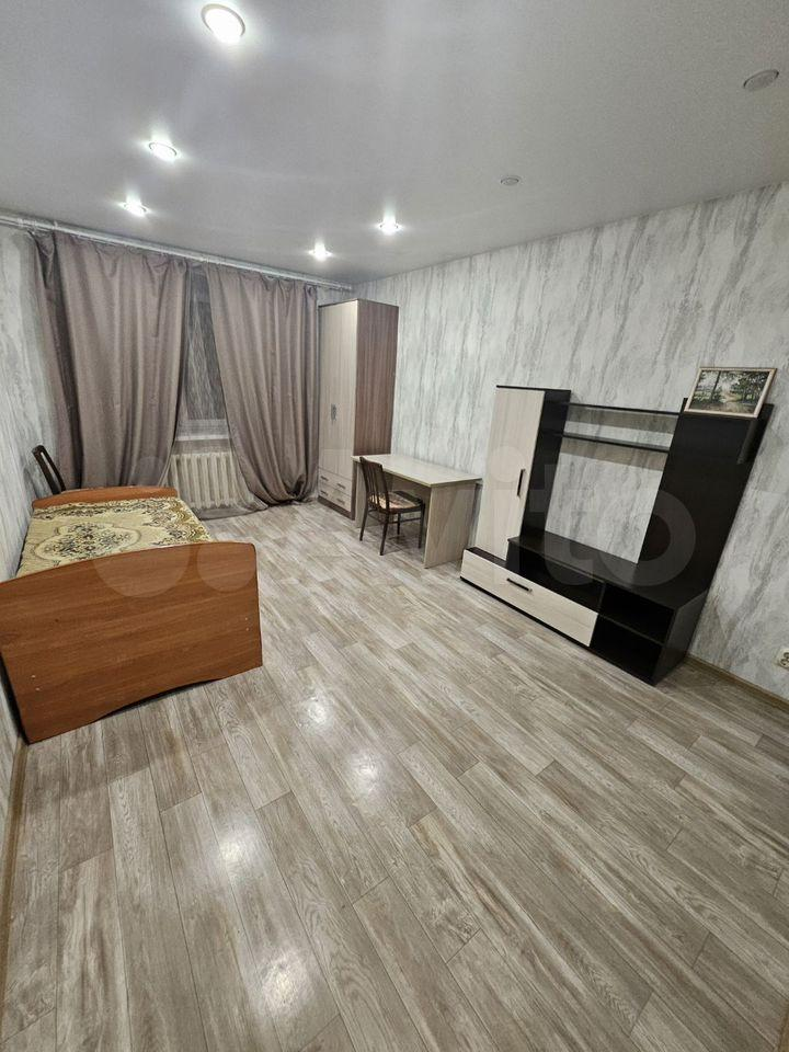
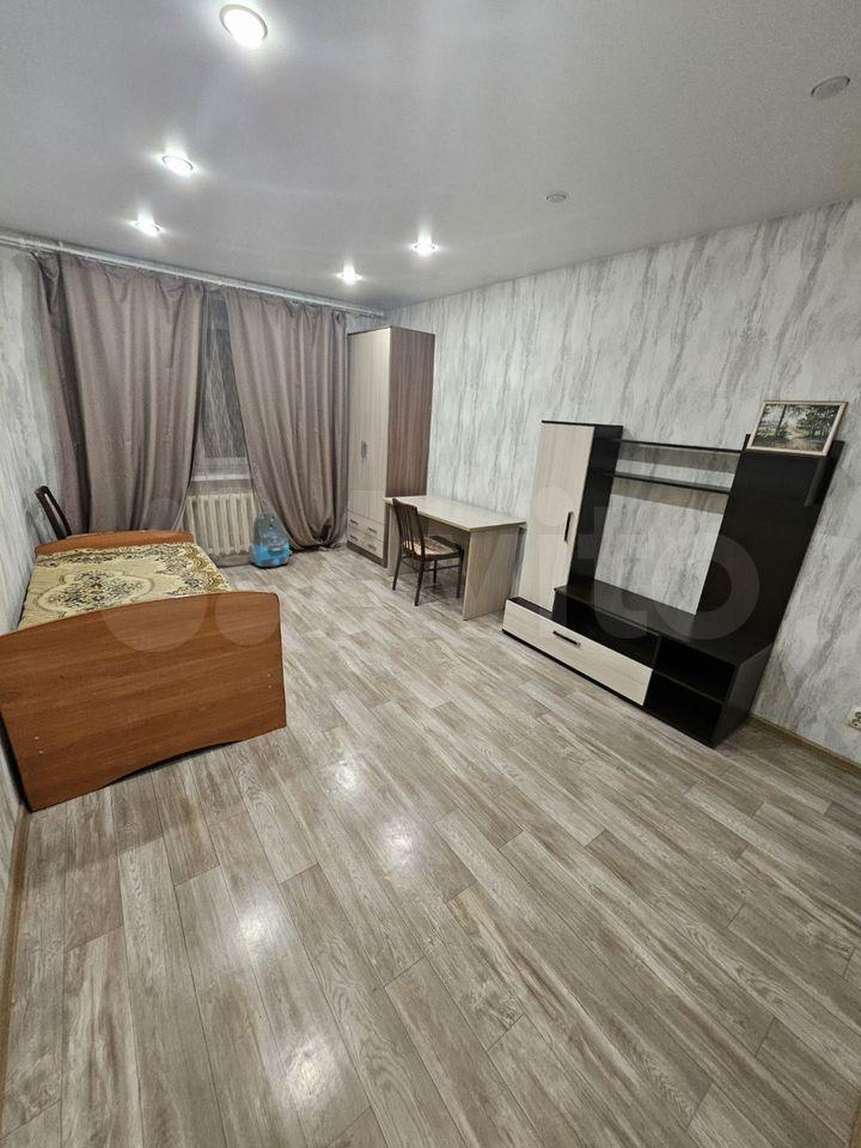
+ vacuum cleaner [248,511,291,568]
